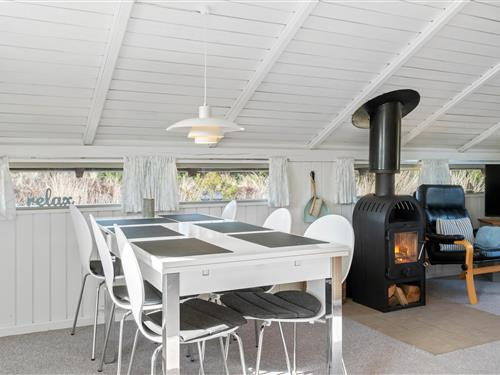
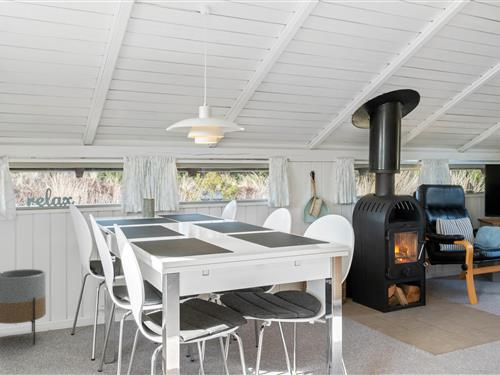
+ planter [0,268,47,346]
